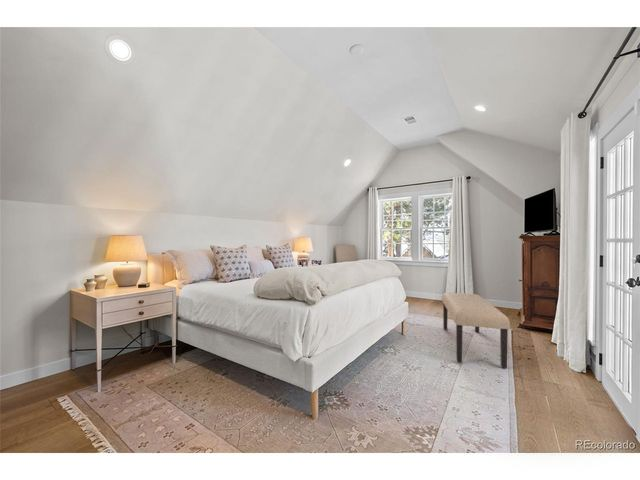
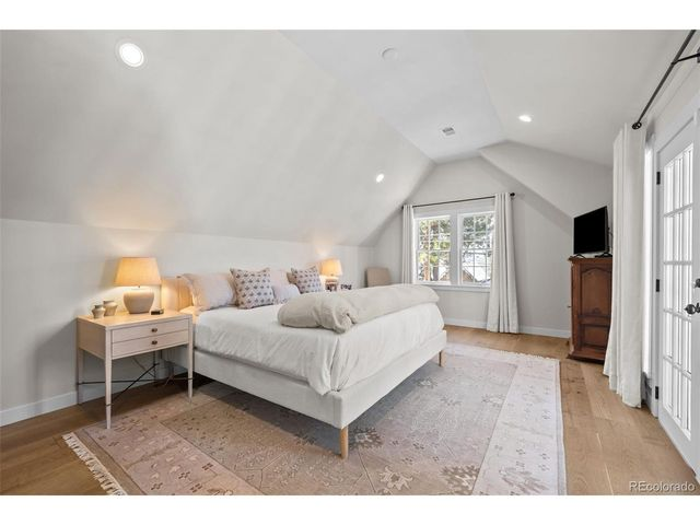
- bench [441,292,511,369]
